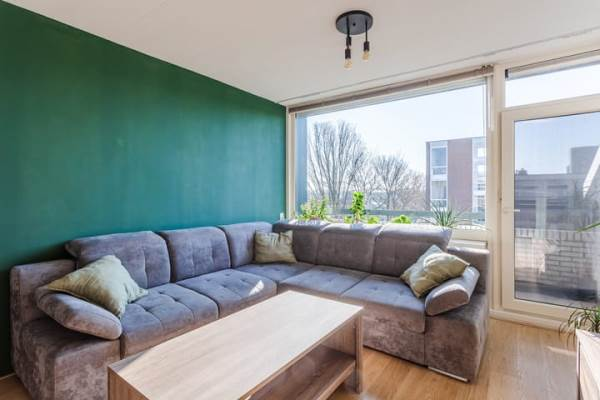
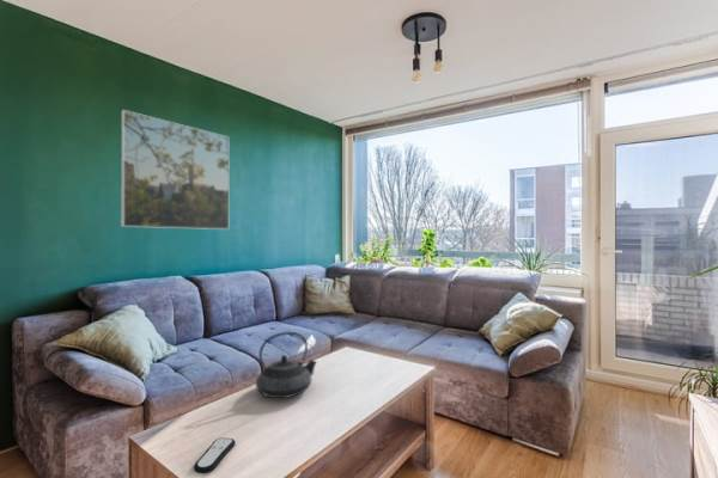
+ remote control [193,436,237,474]
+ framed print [120,109,230,231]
+ teapot [255,331,318,399]
